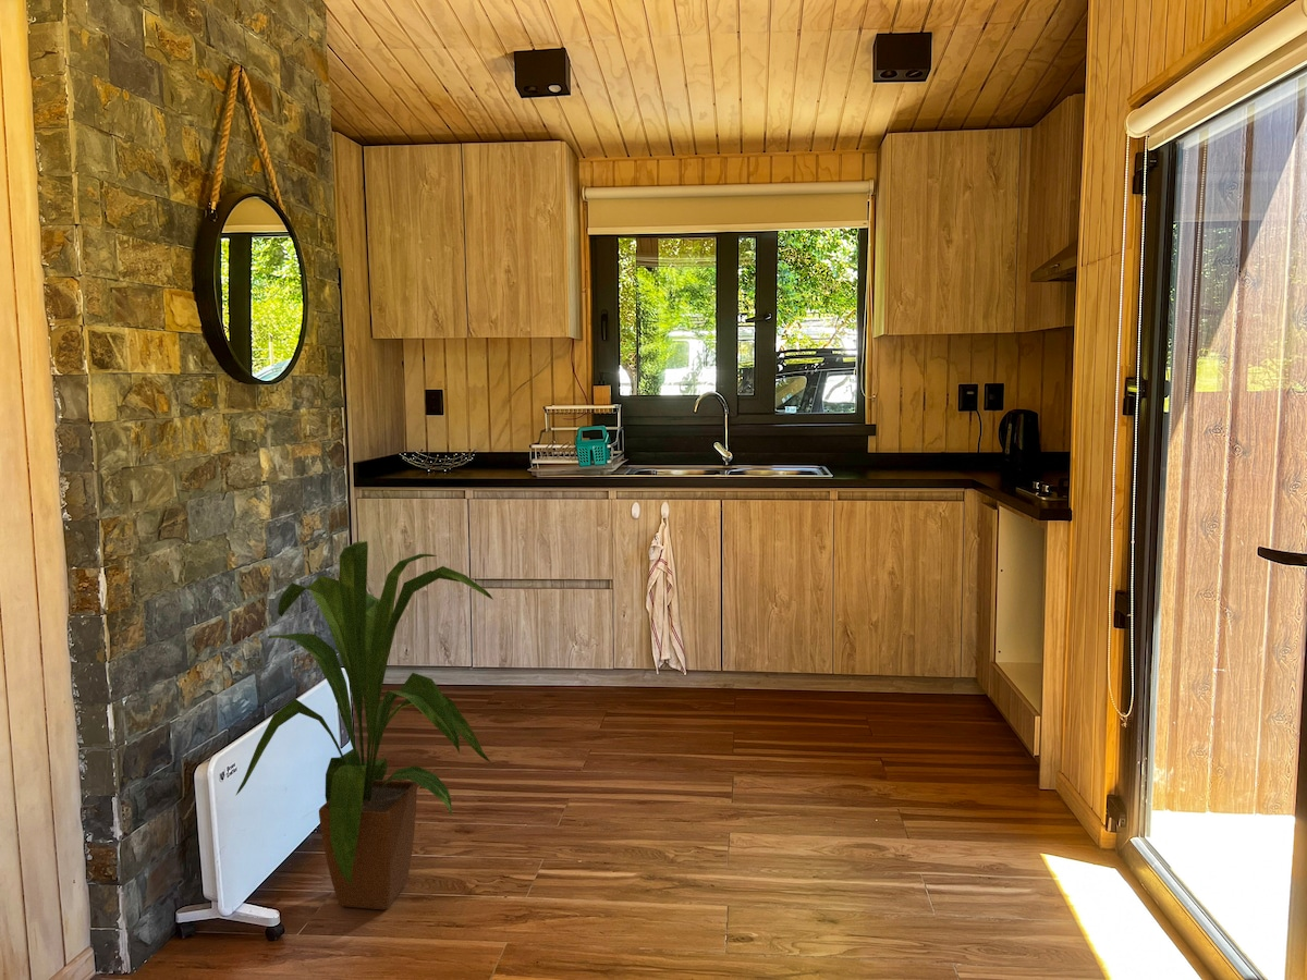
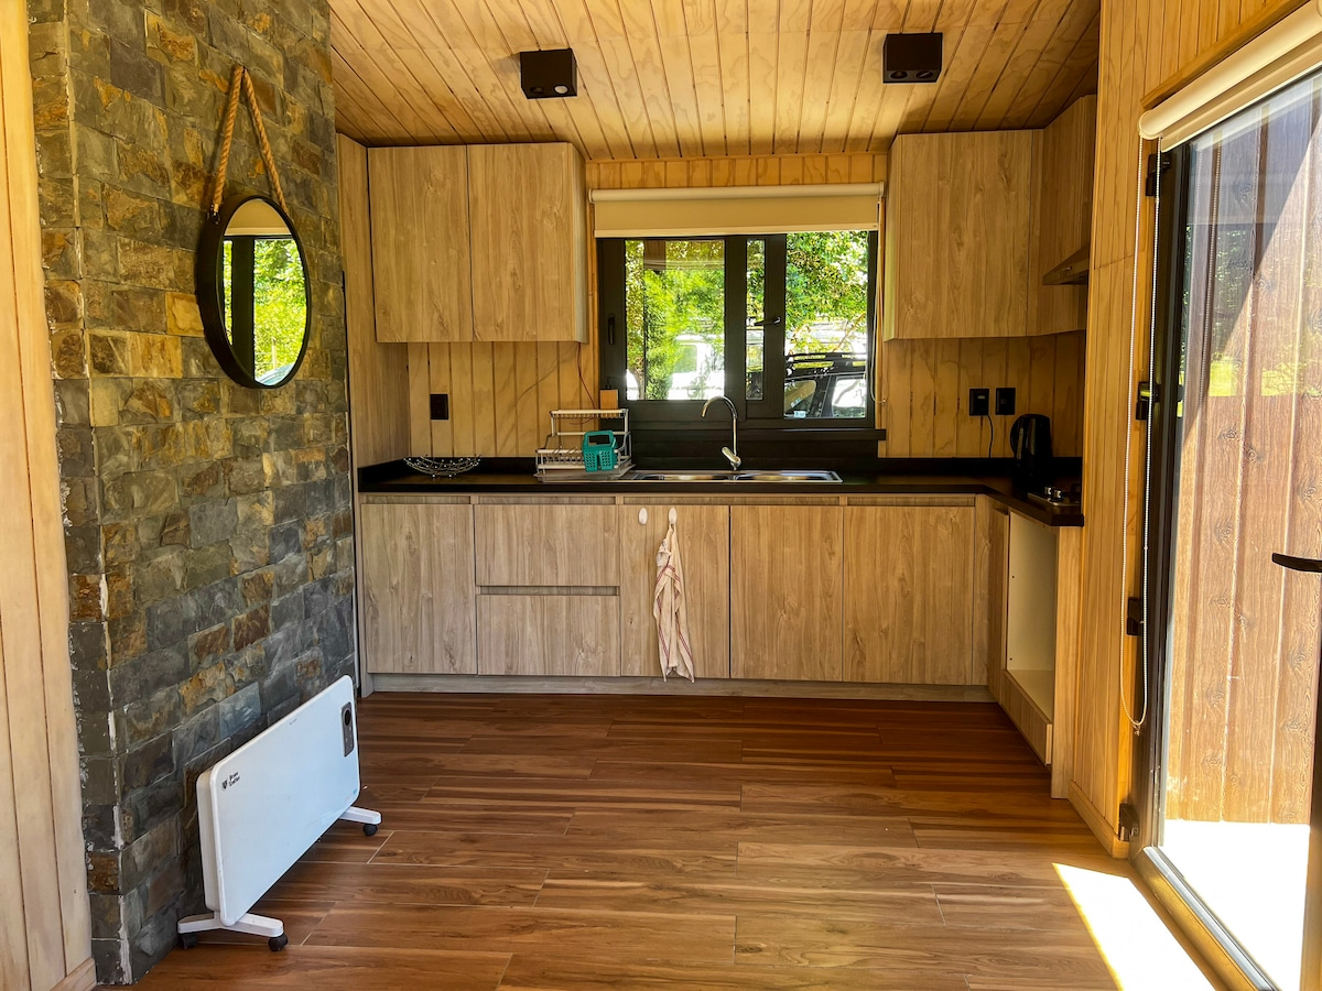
- house plant [235,540,494,910]
